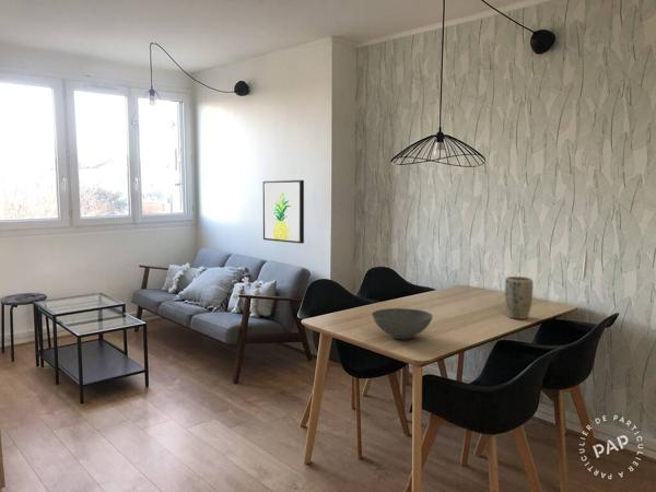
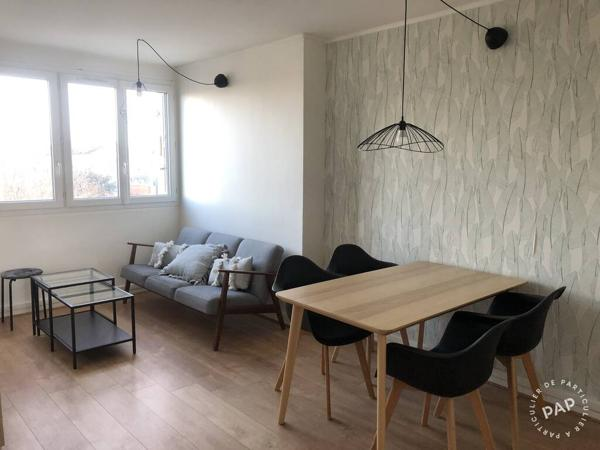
- plant pot [504,276,534,320]
- bowl [371,307,434,340]
- wall art [262,179,305,245]
